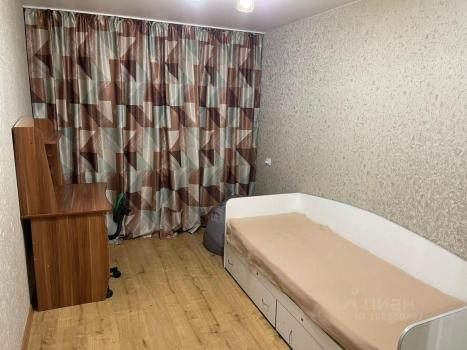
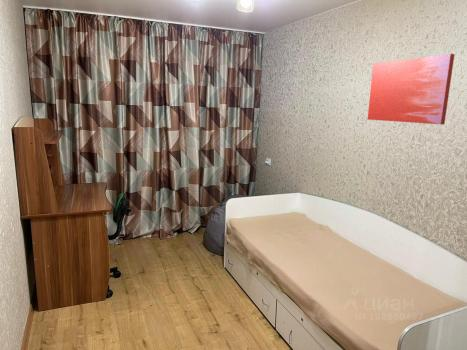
+ wall art [367,53,456,125]
